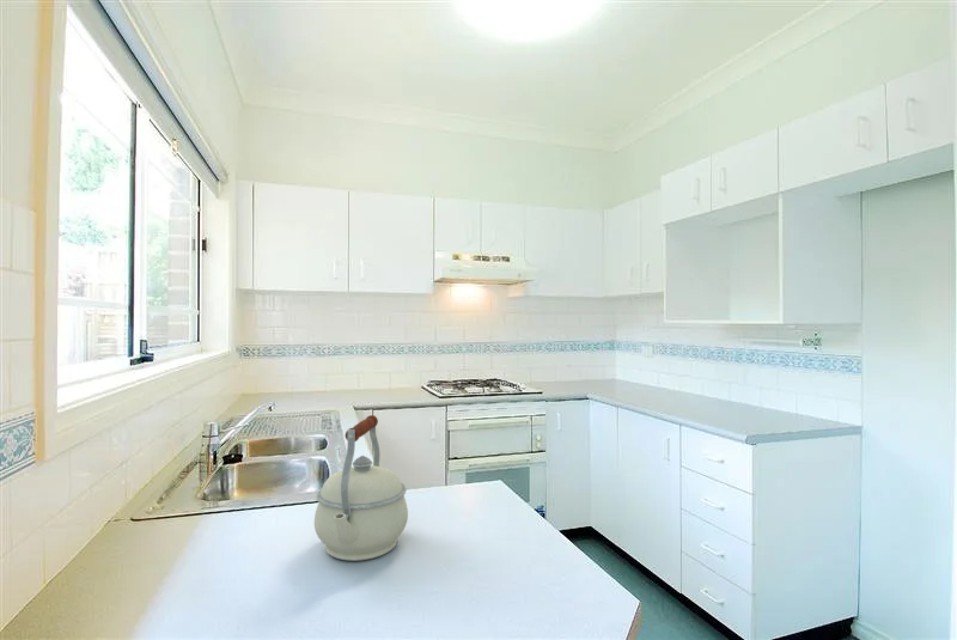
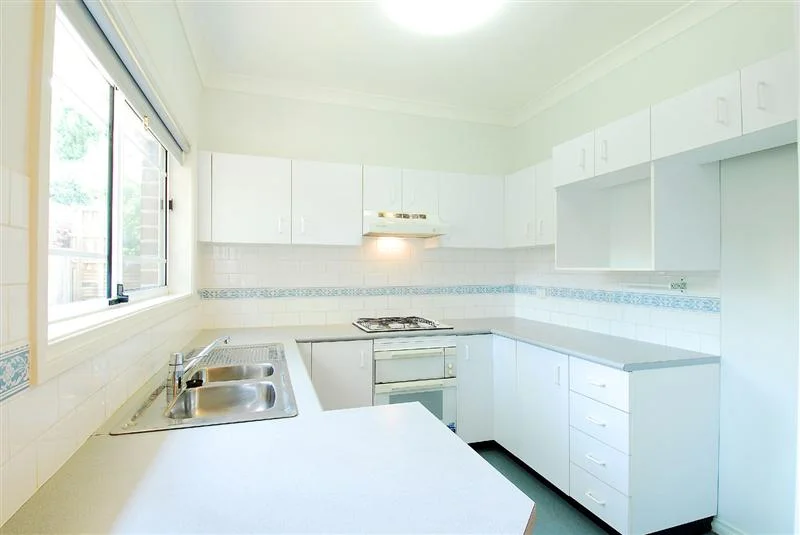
- kettle [313,414,409,562]
